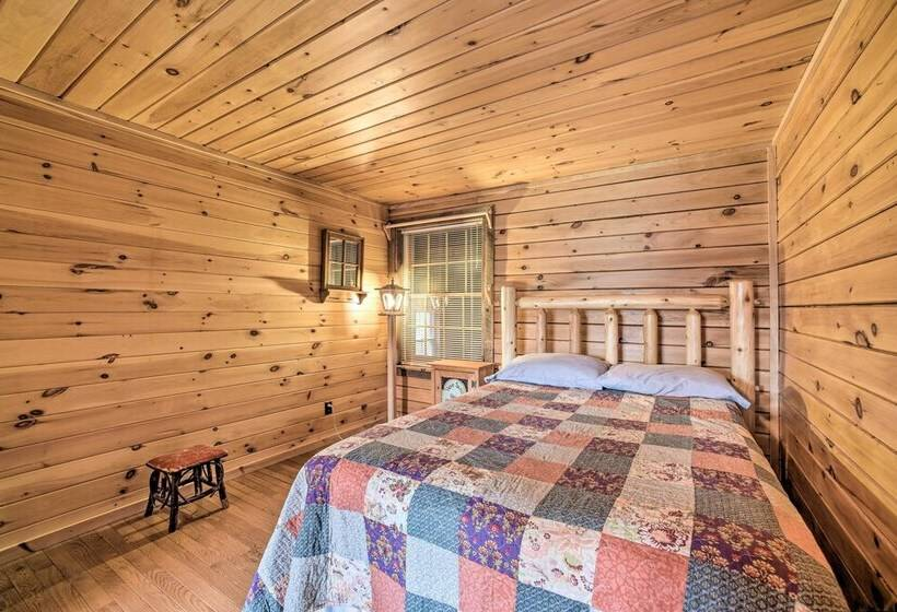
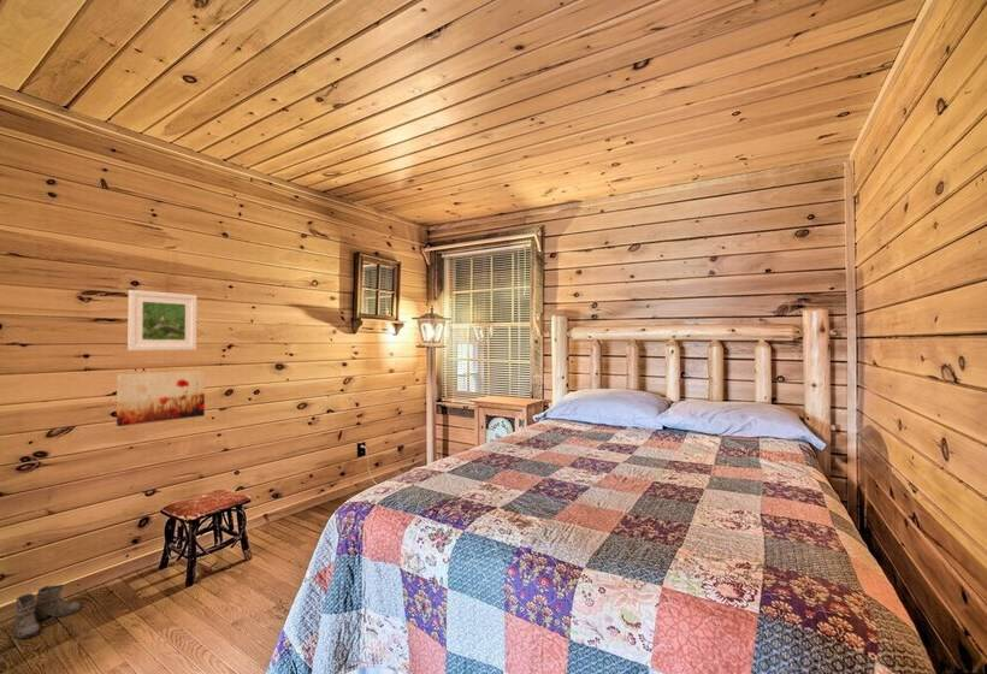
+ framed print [126,289,199,351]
+ boots [4,584,82,639]
+ wall art [116,369,206,427]
